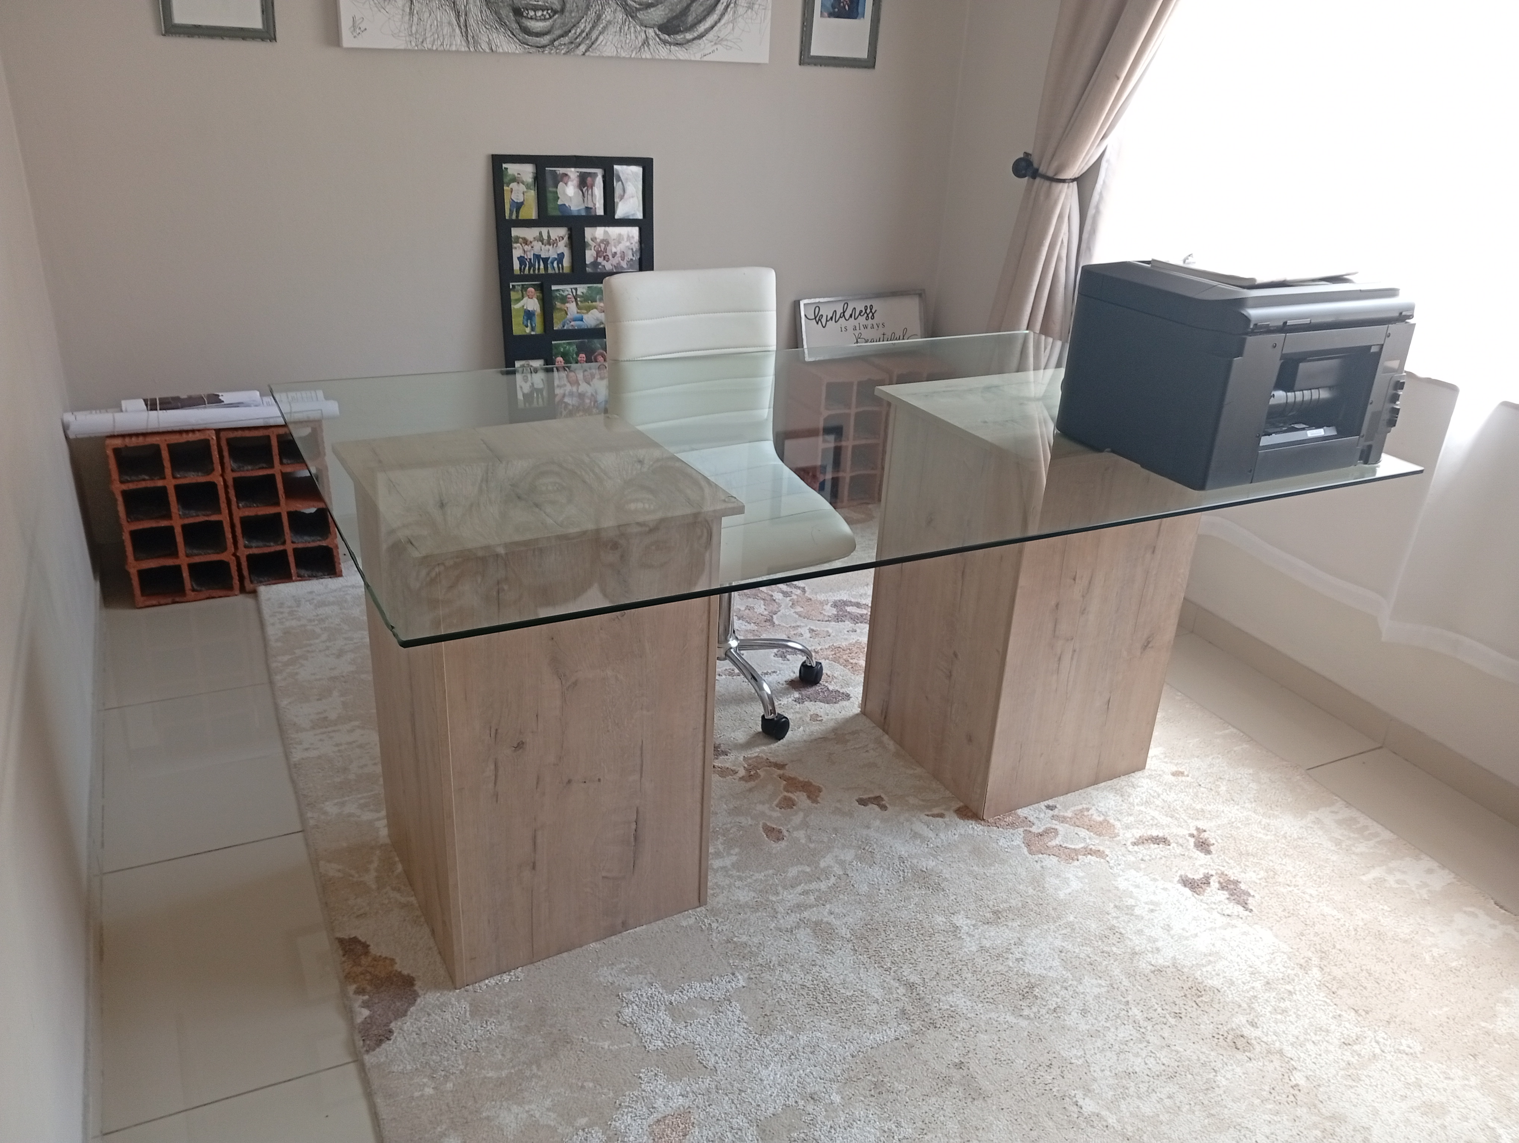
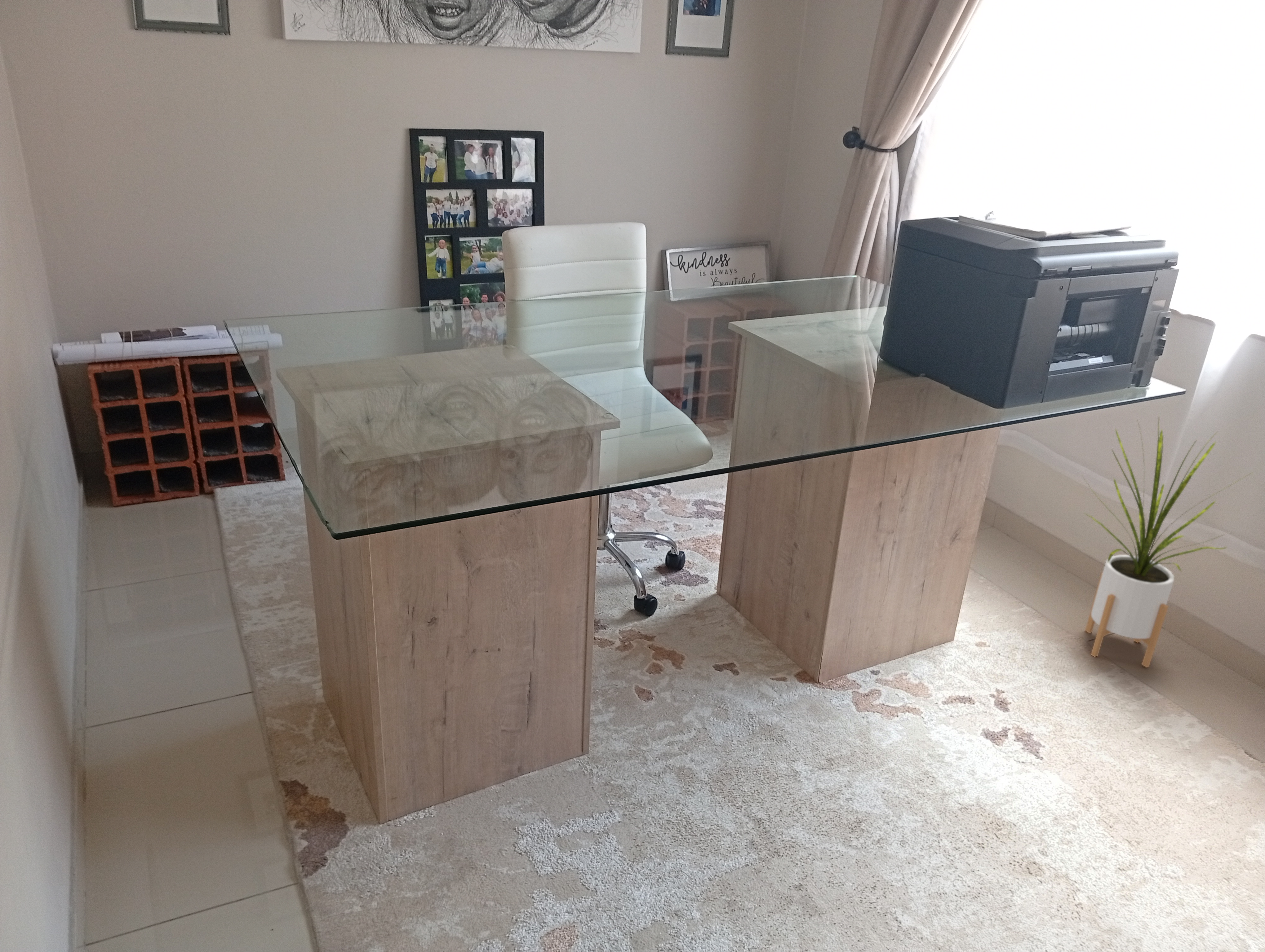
+ house plant [1082,416,1253,668]
